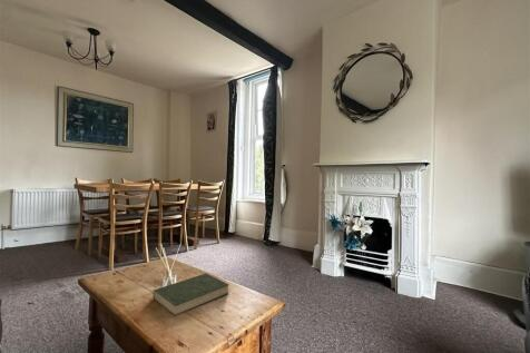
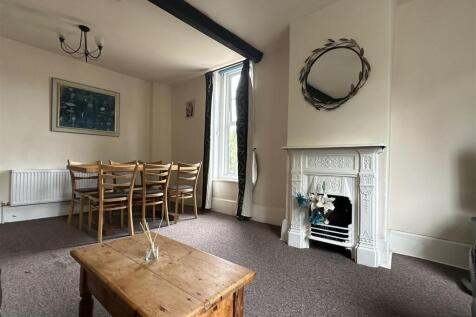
- book [153,273,230,317]
